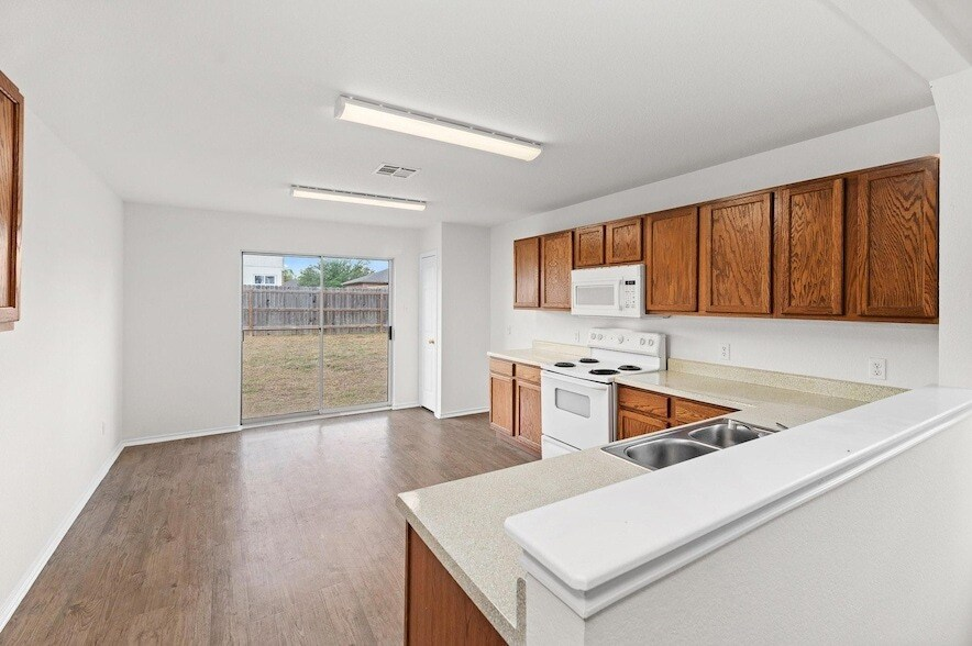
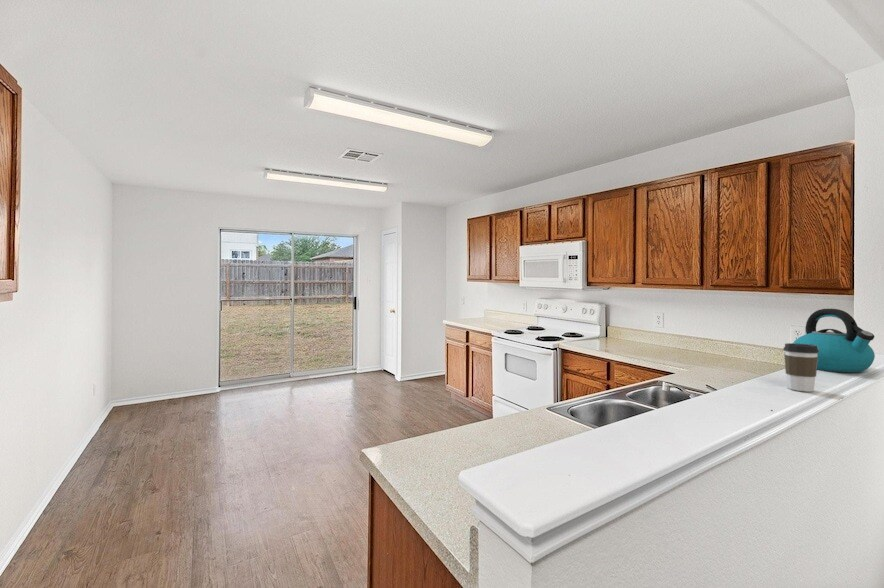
+ kettle [792,308,876,373]
+ coffee cup [782,342,819,393]
